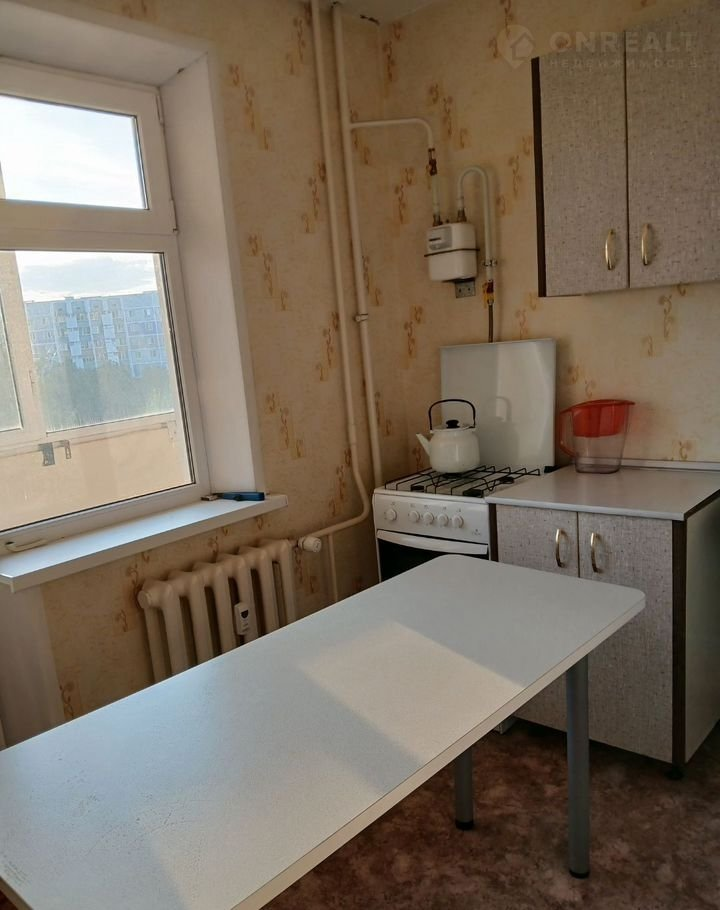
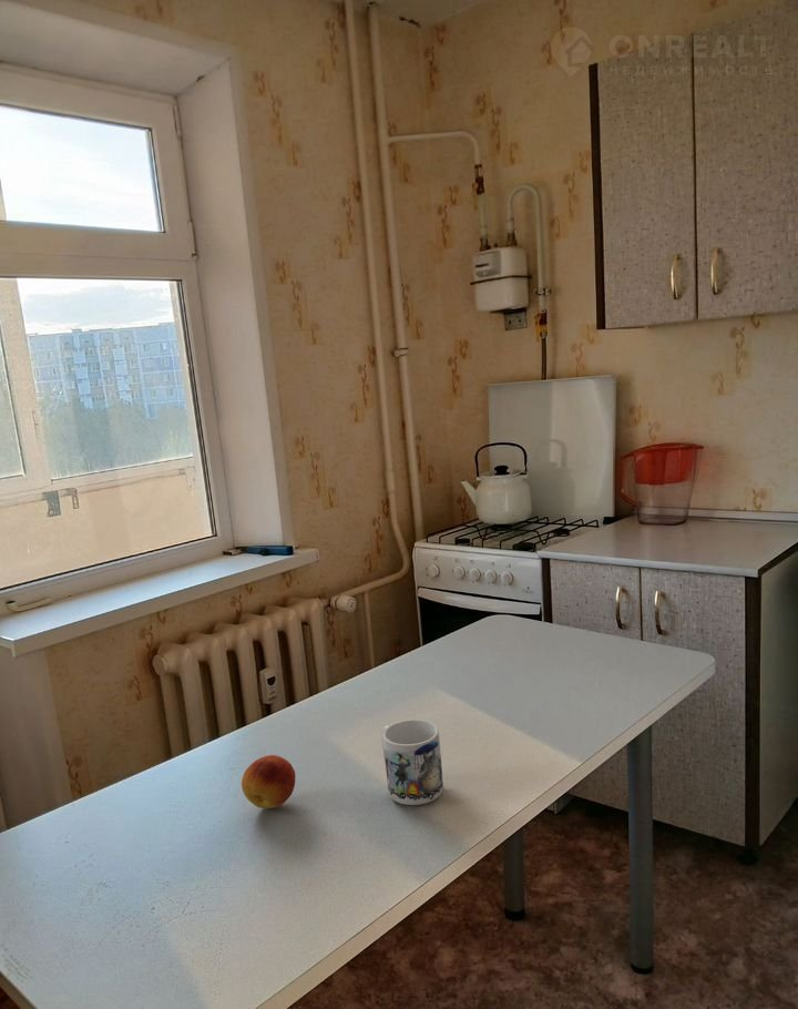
+ mug [380,718,444,806]
+ fruit [241,754,297,809]
